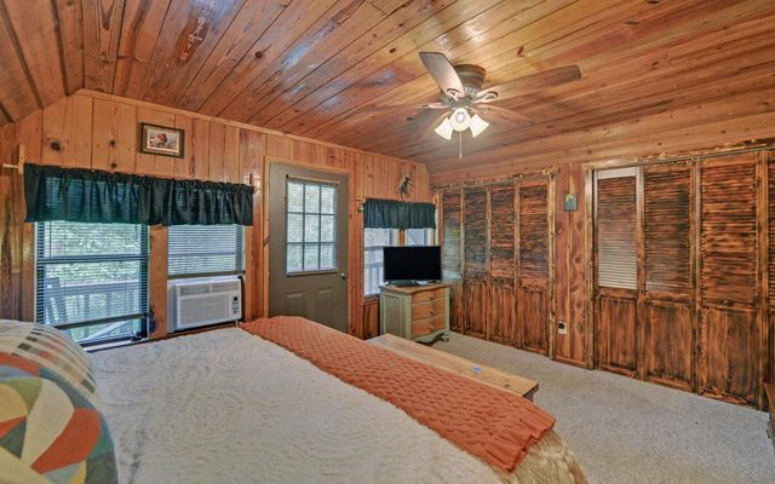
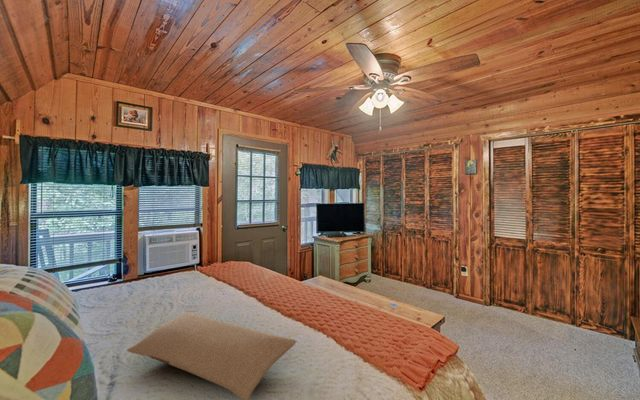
+ pillow [126,311,298,400]
